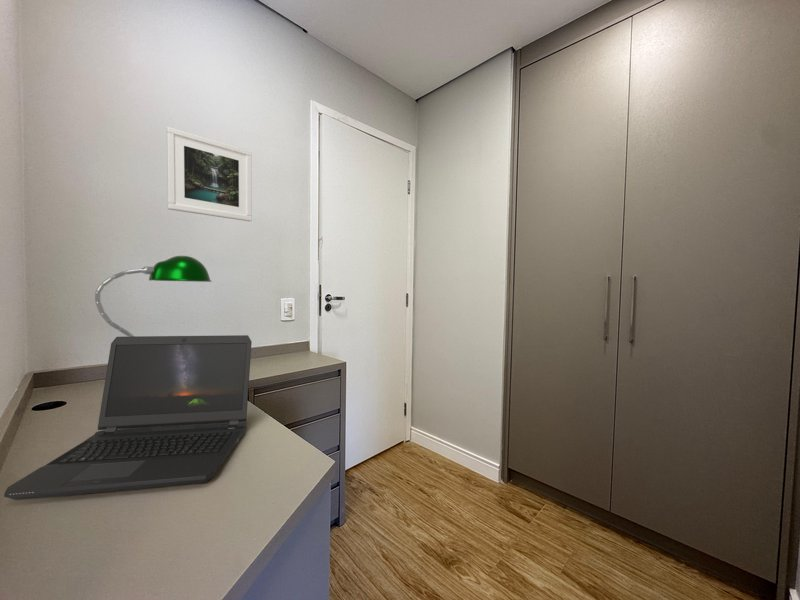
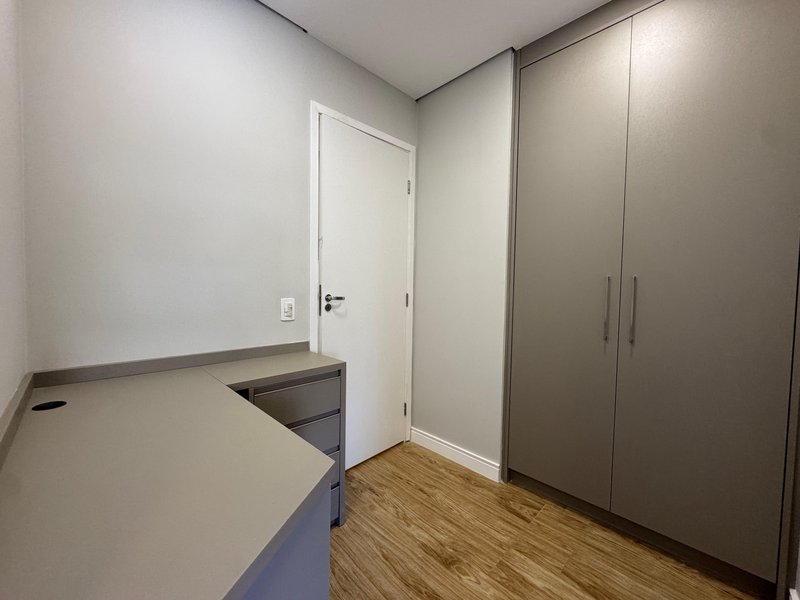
- laptop computer [3,334,253,501]
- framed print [166,126,253,222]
- desk lamp [94,255,213,337]
